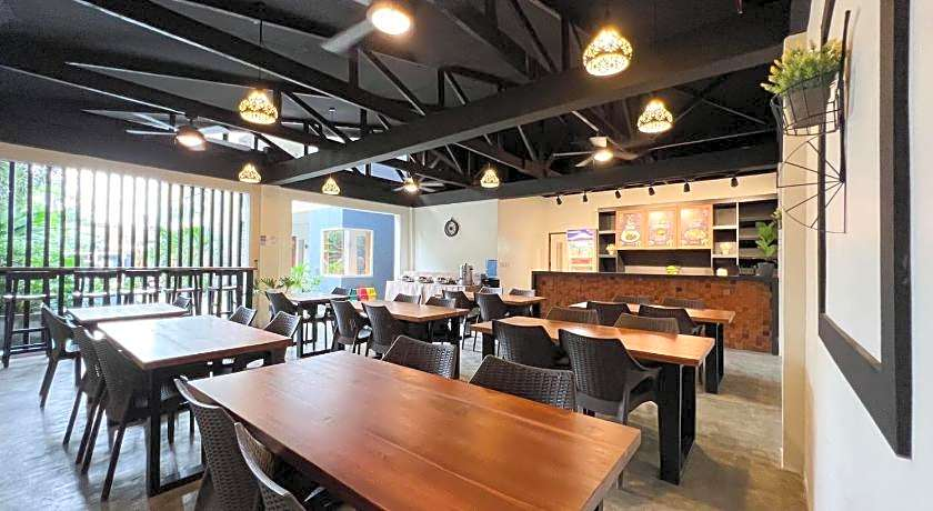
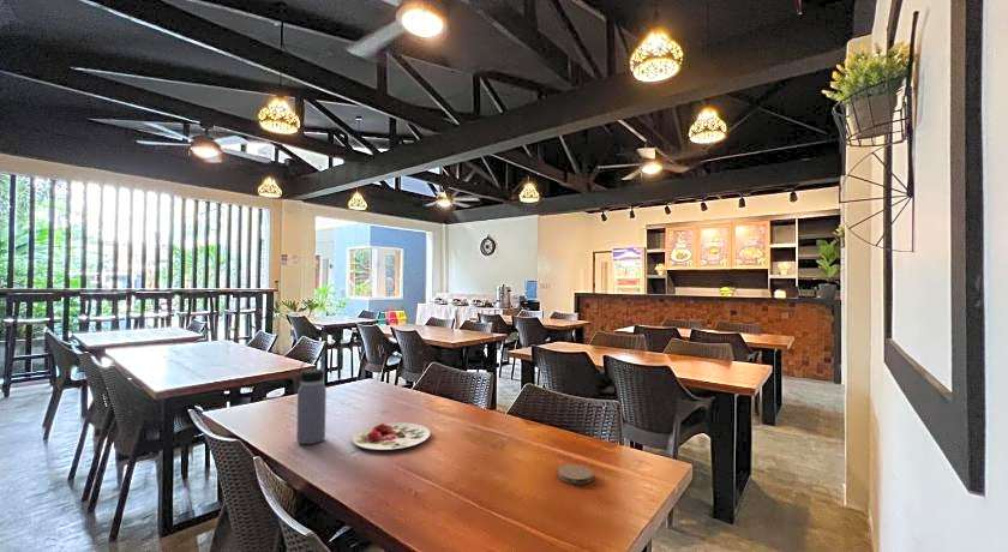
+ coaster [557,463,594,486]
+ plate [350,421,431,451]
+ water bottle [295,356,328,445]
